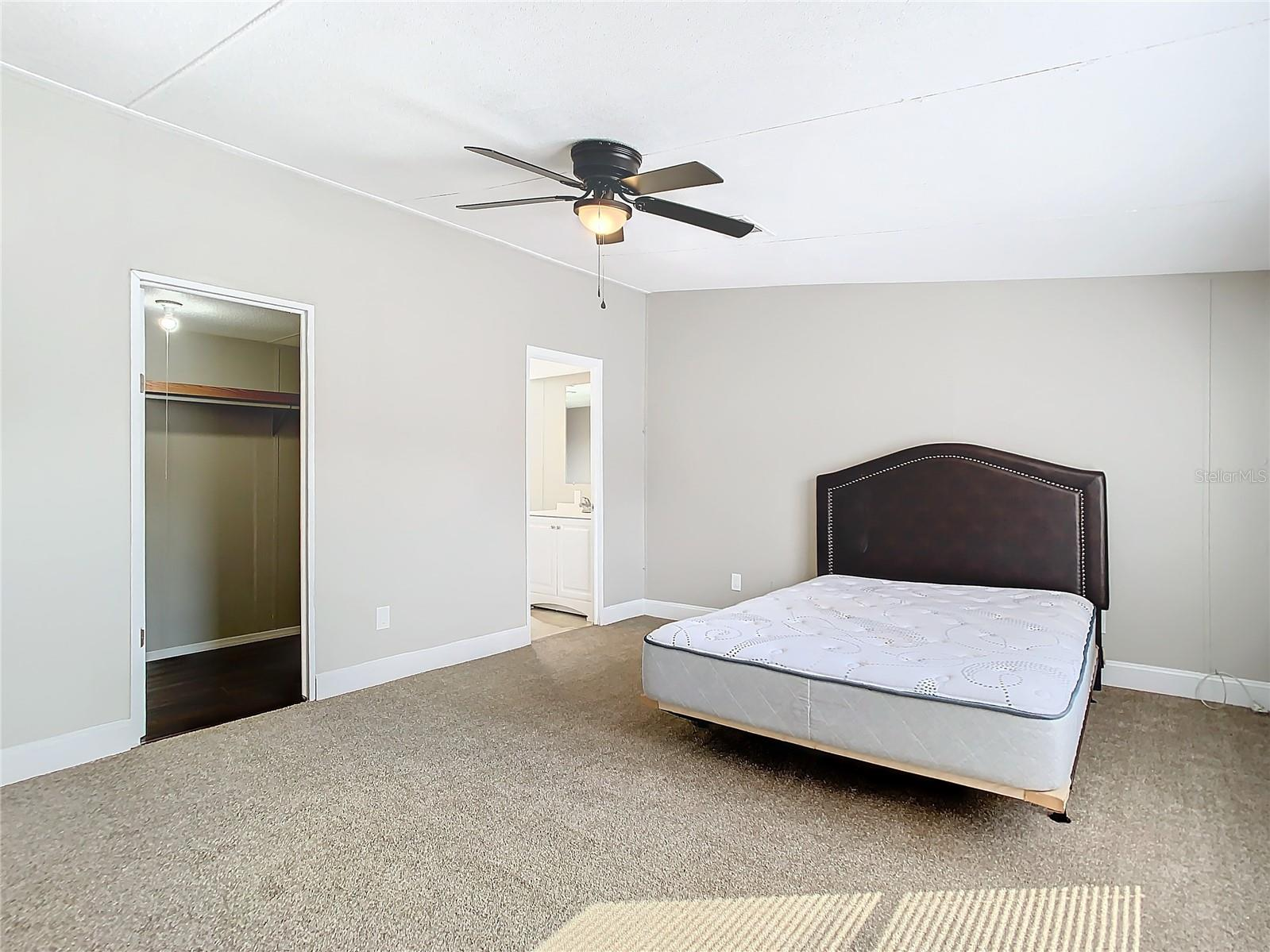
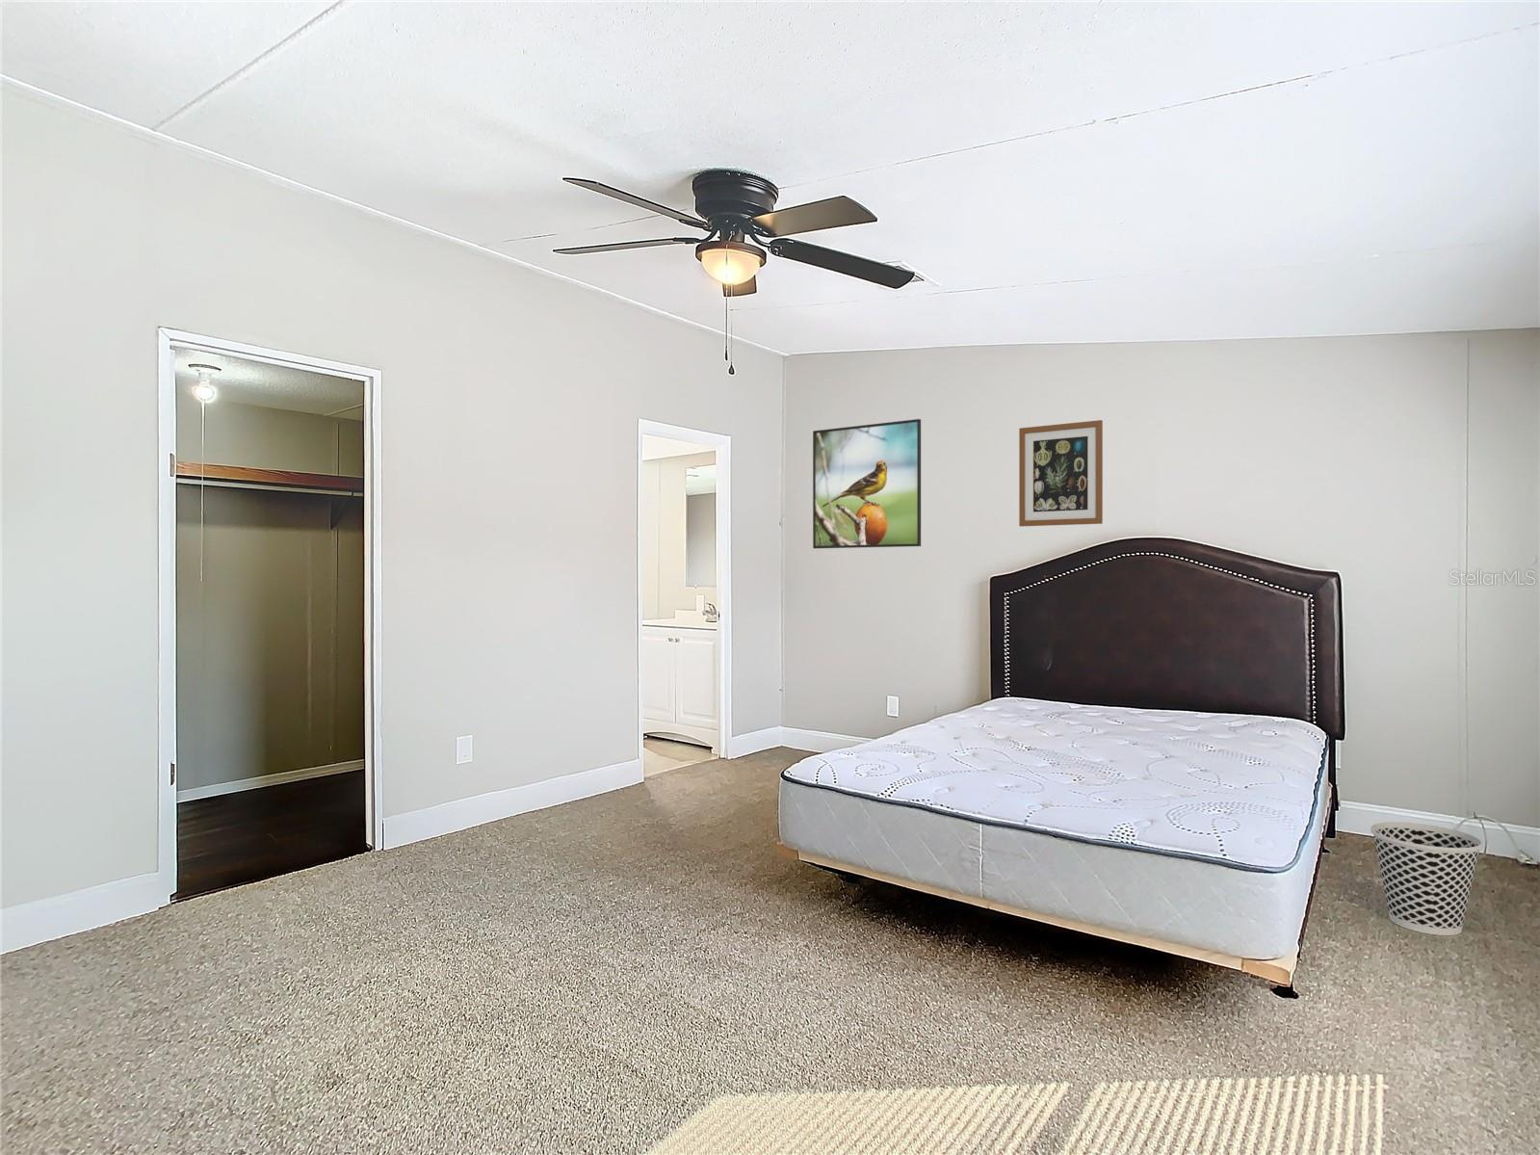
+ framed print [812,419,922,550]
+ wall art [1019,419,1103,527]
+ wastebasket [1369,820,1484,937]
